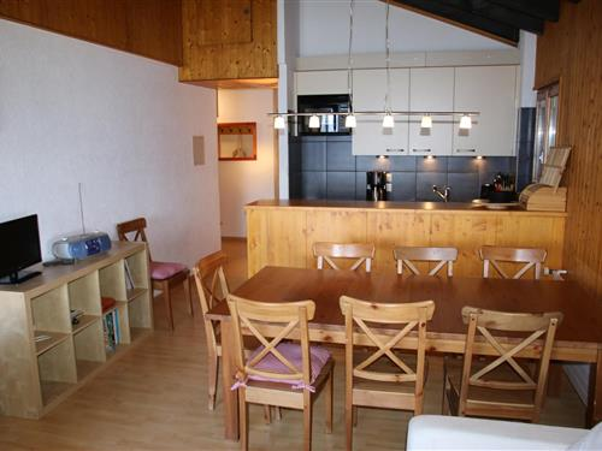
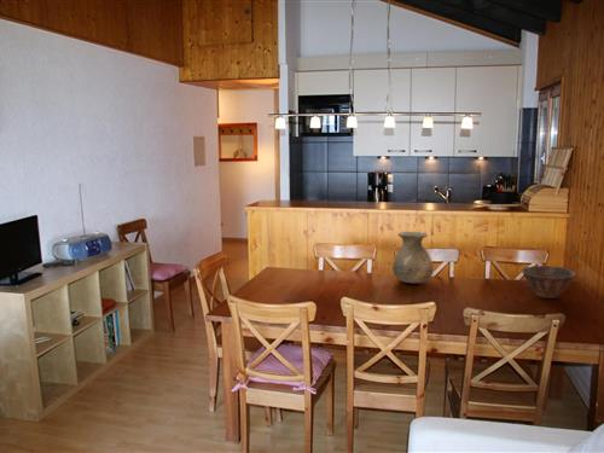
+ bowl [521,265,576,300]
+ vase [391,231,434,284]
